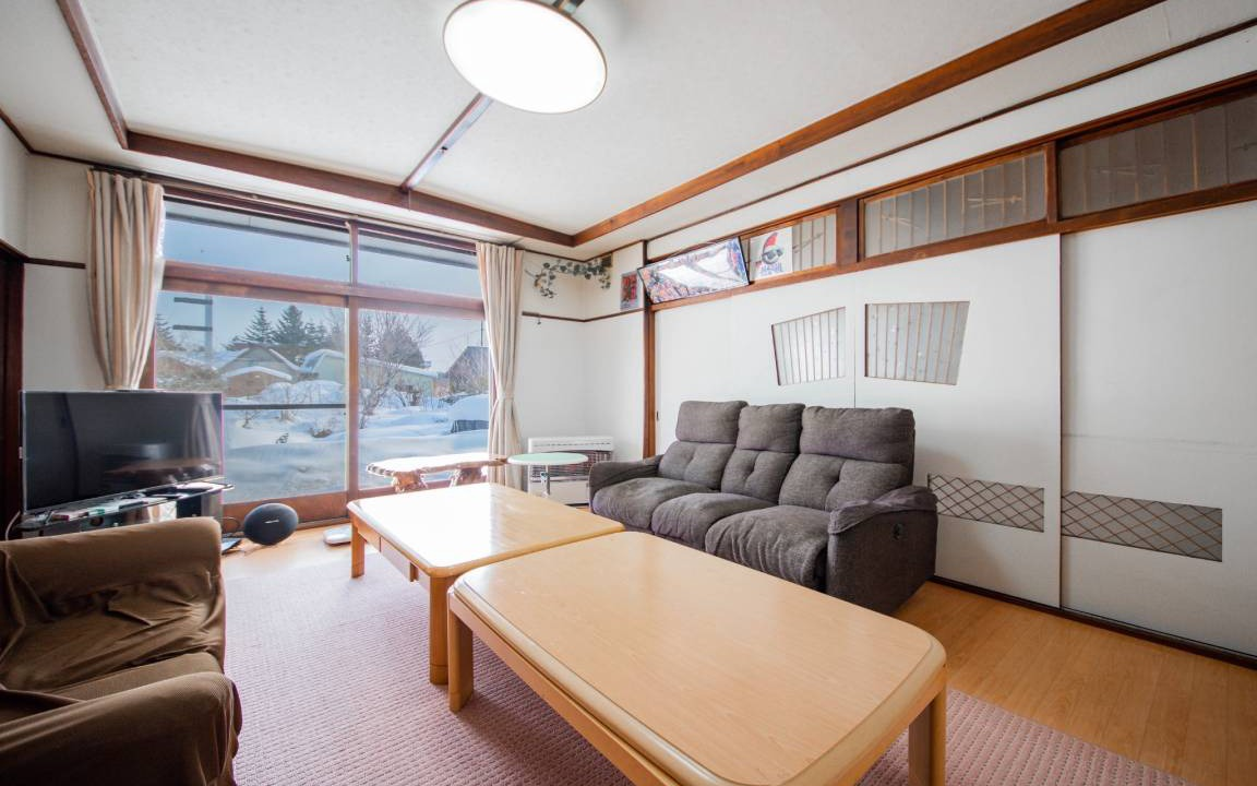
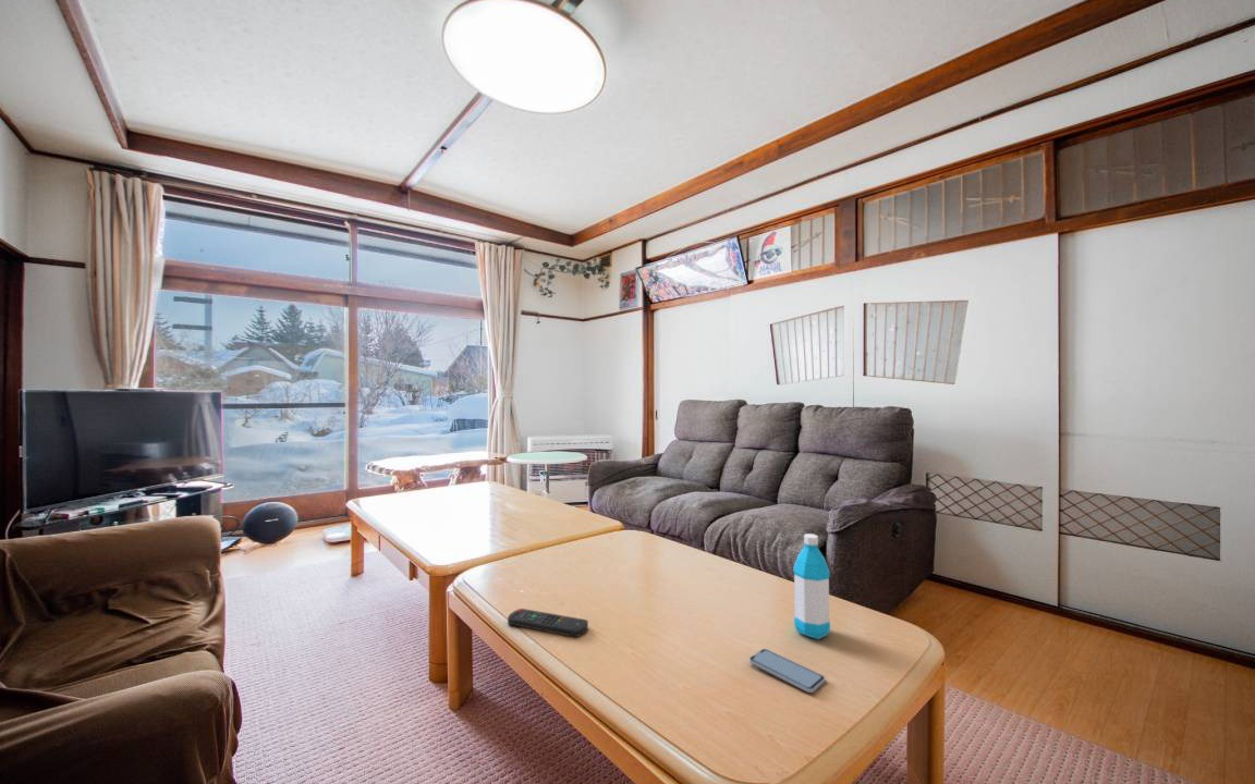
+ smartphone [748,648,826,694]
+ remote control [507,608,589,638]
+ water bottle [792,532,831,640]
